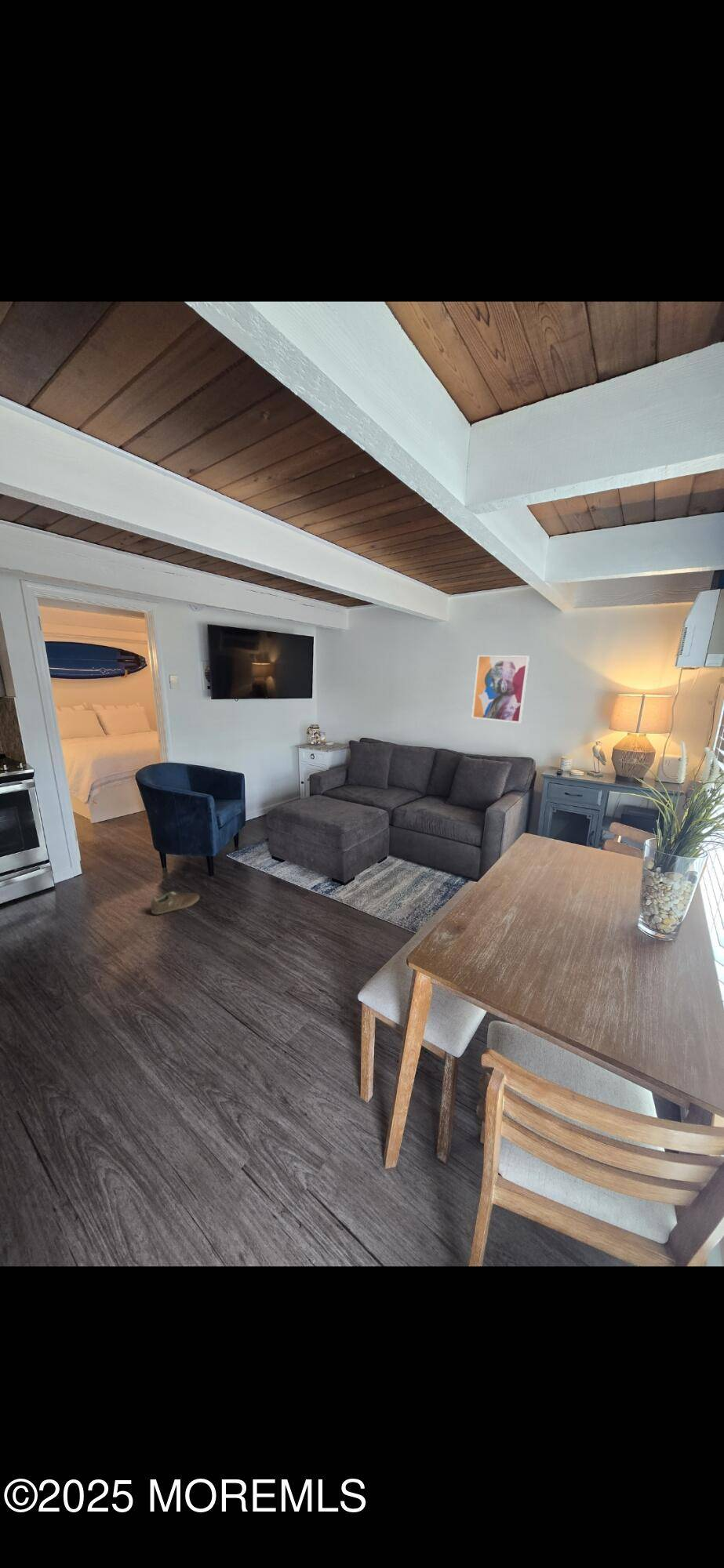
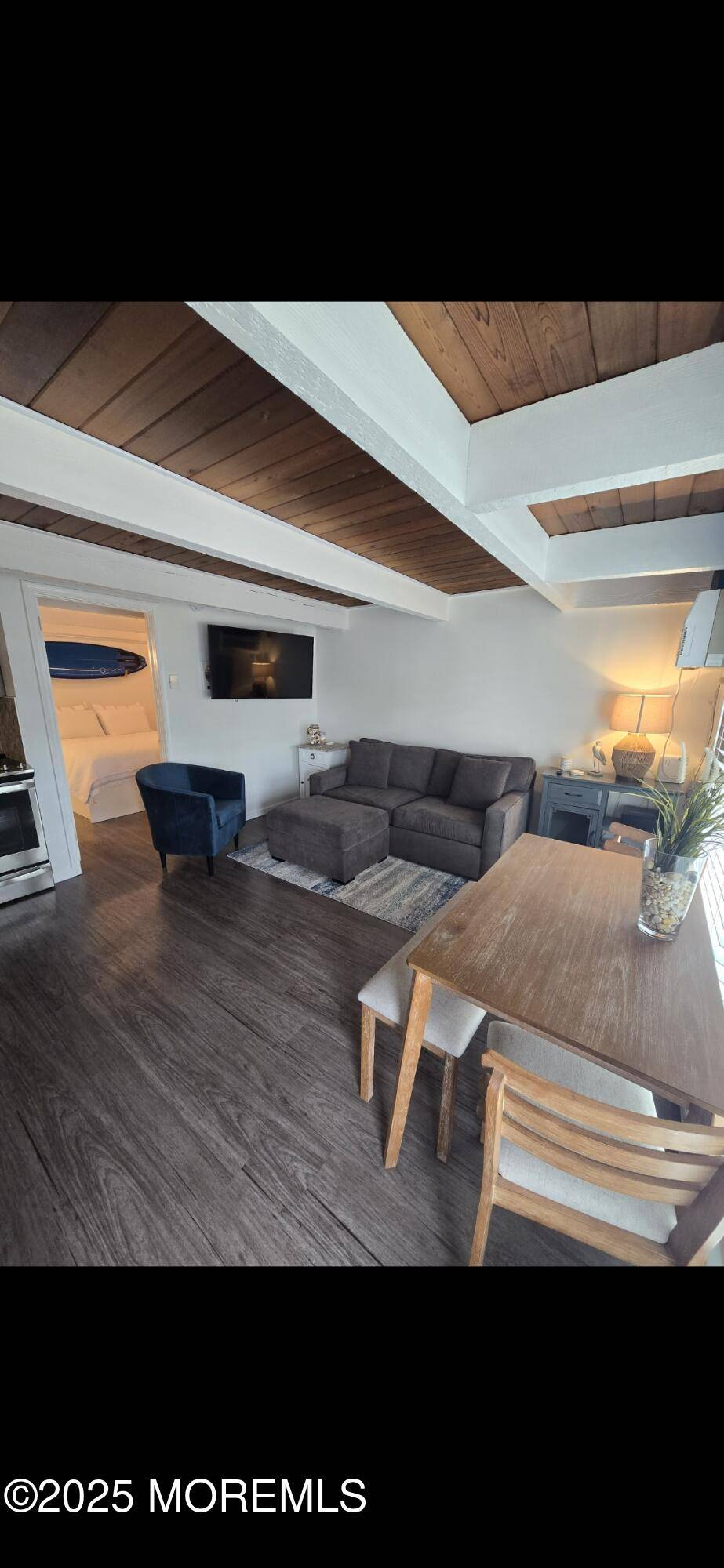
- sneaker [150,891,200,915]
- wall art [471,655,530,724]
